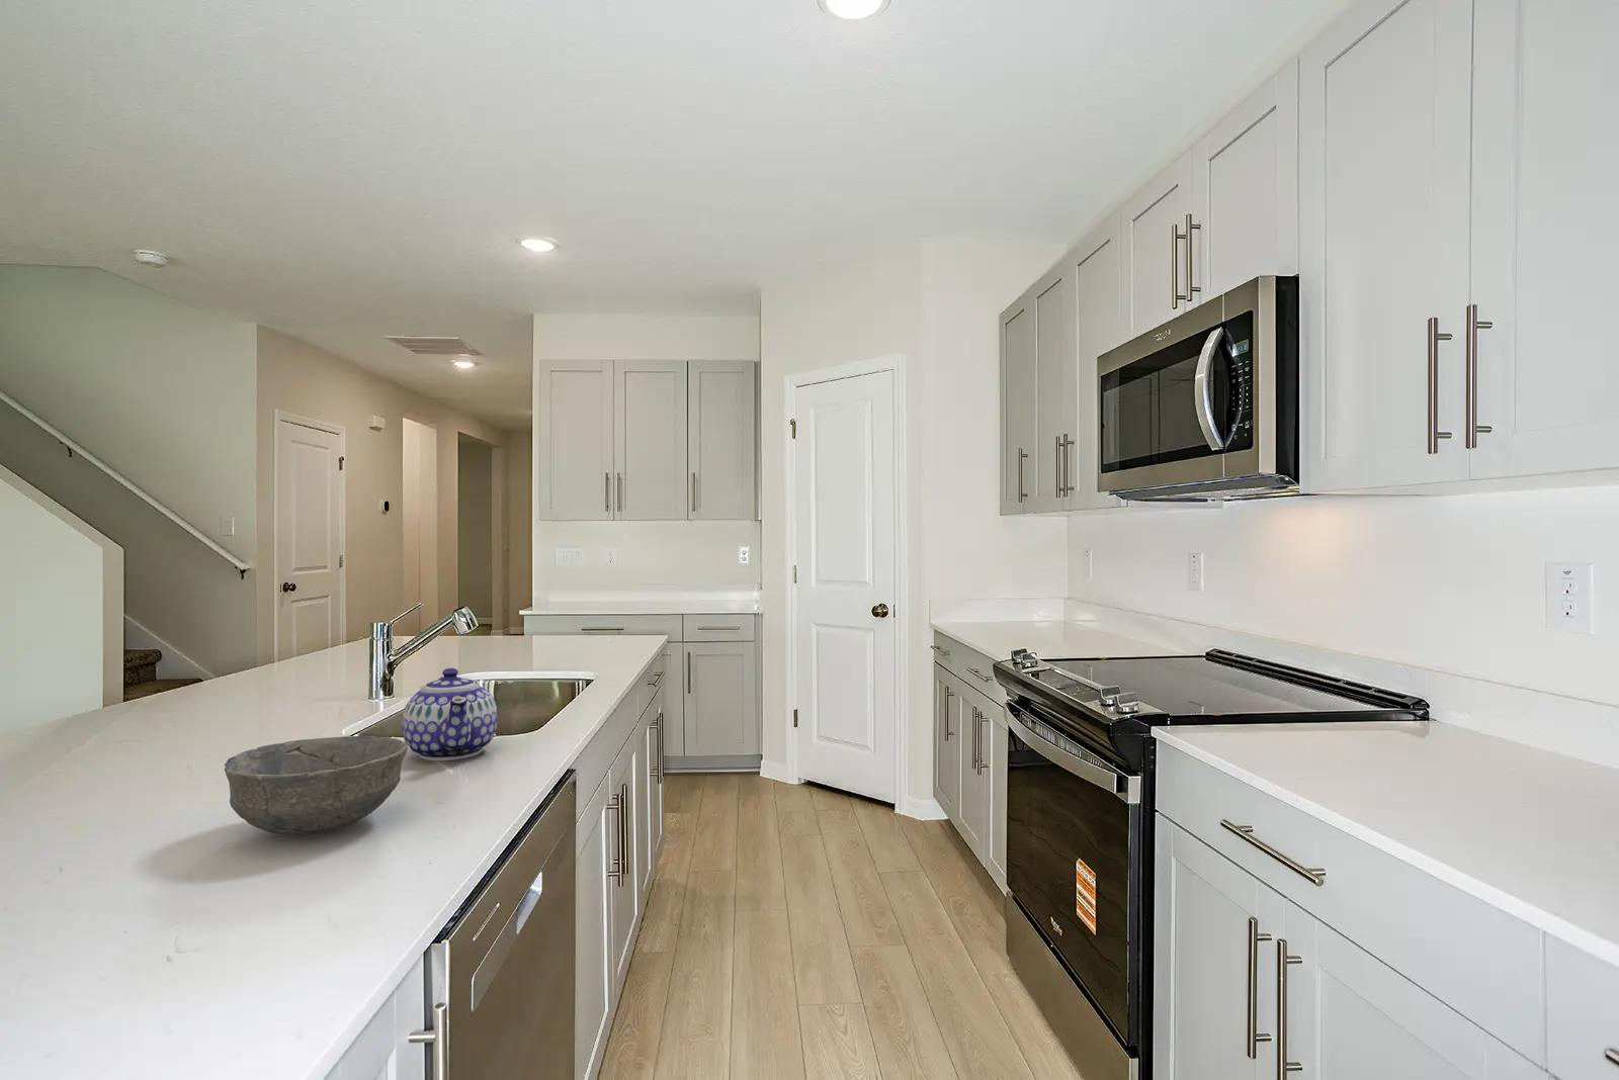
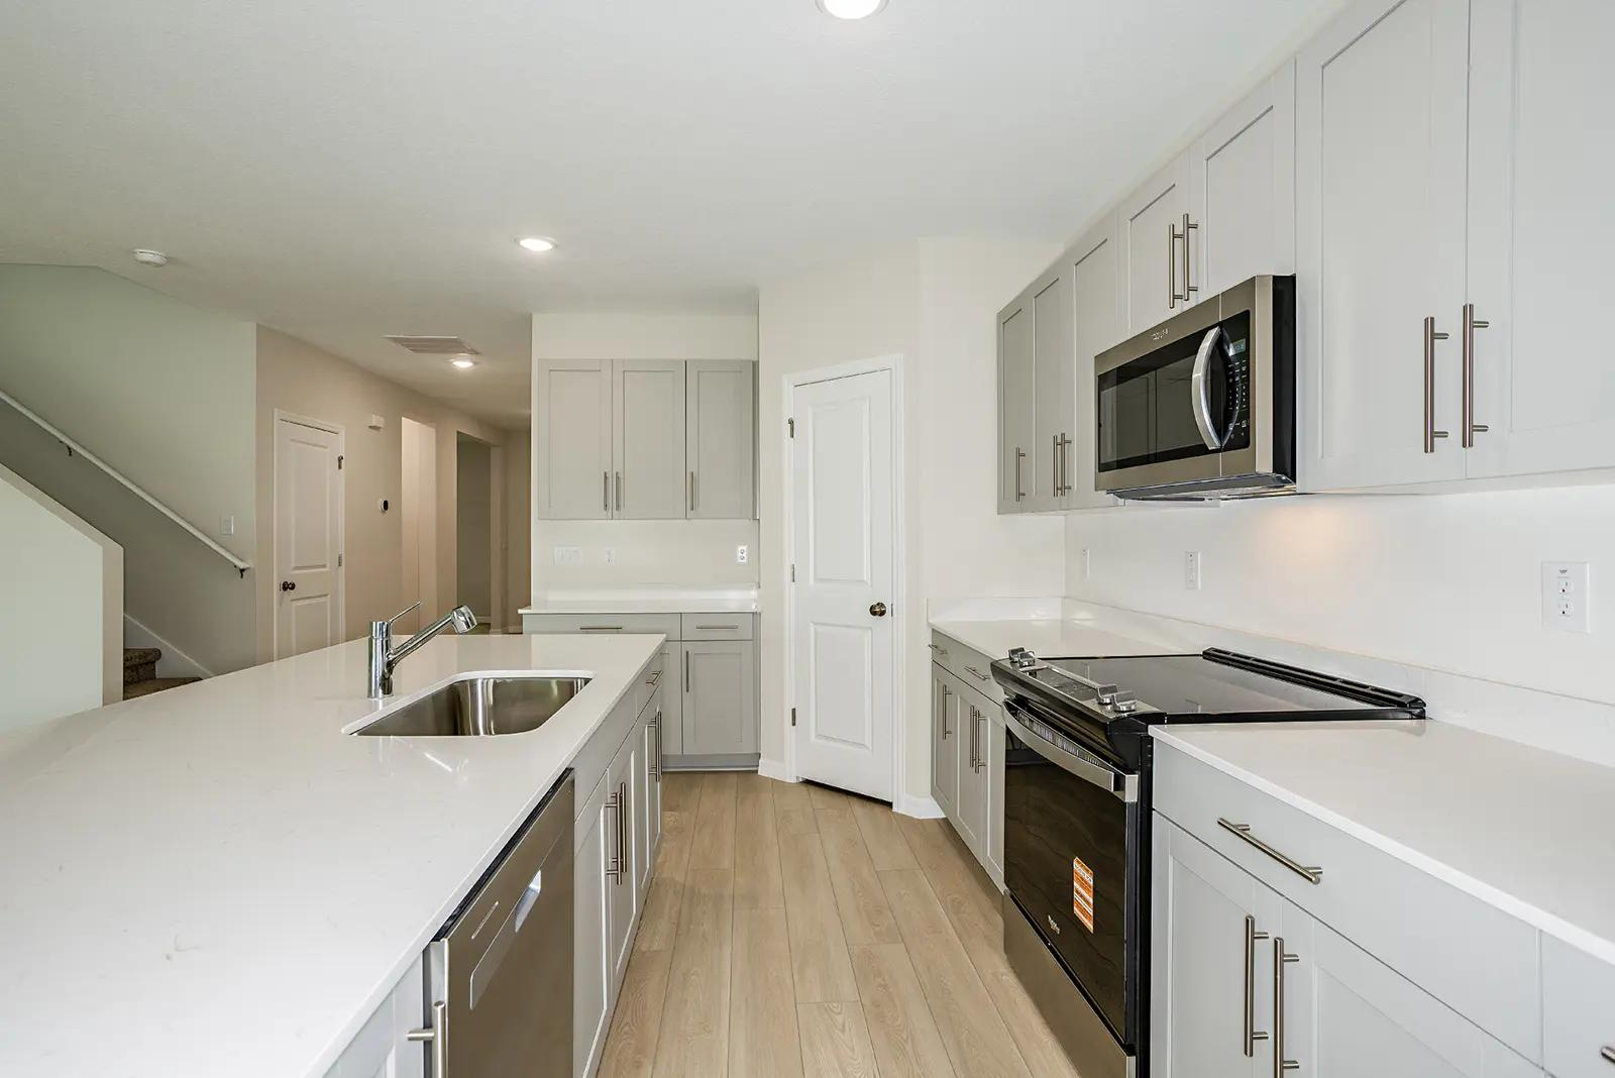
- teapot [400,668,498,762]
- bowl [224,735,409,835]
